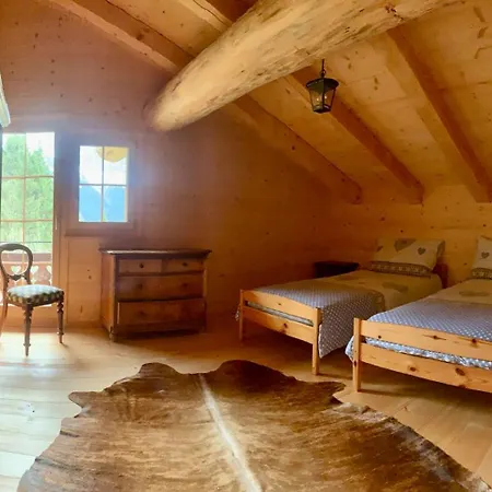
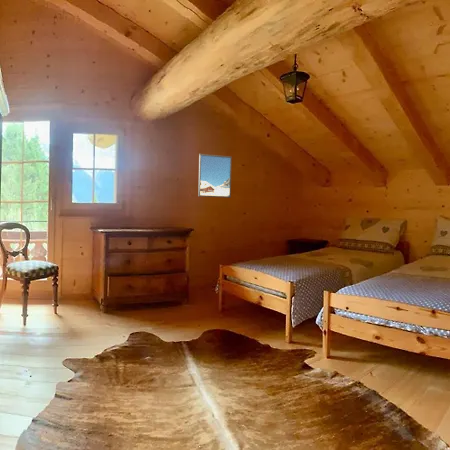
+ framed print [197,153,233,199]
